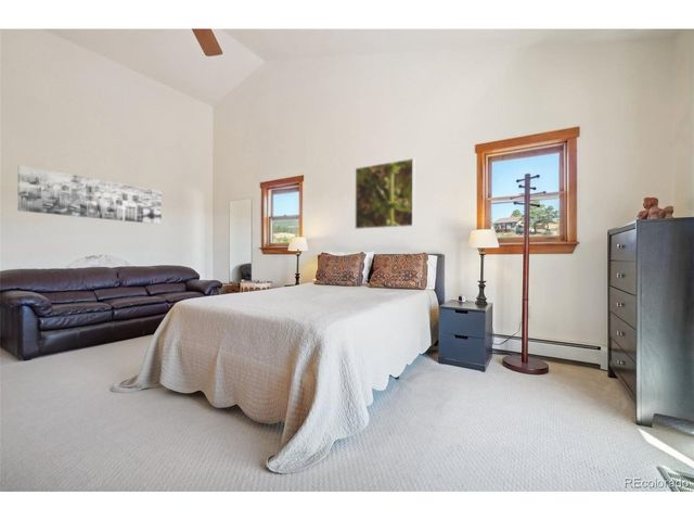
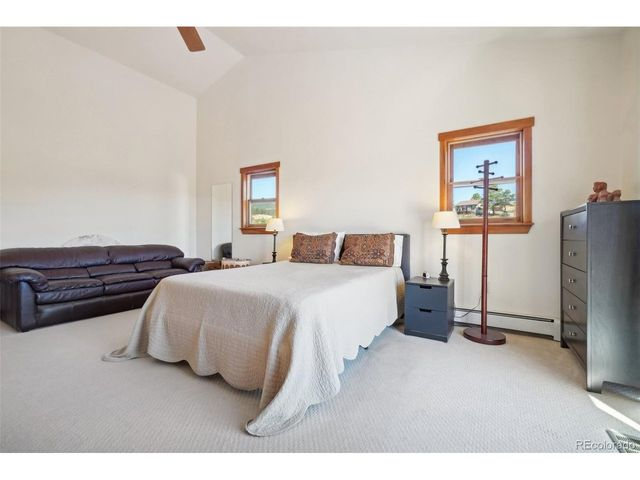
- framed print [355,157,415,230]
- wall art [17,164,163,226]
